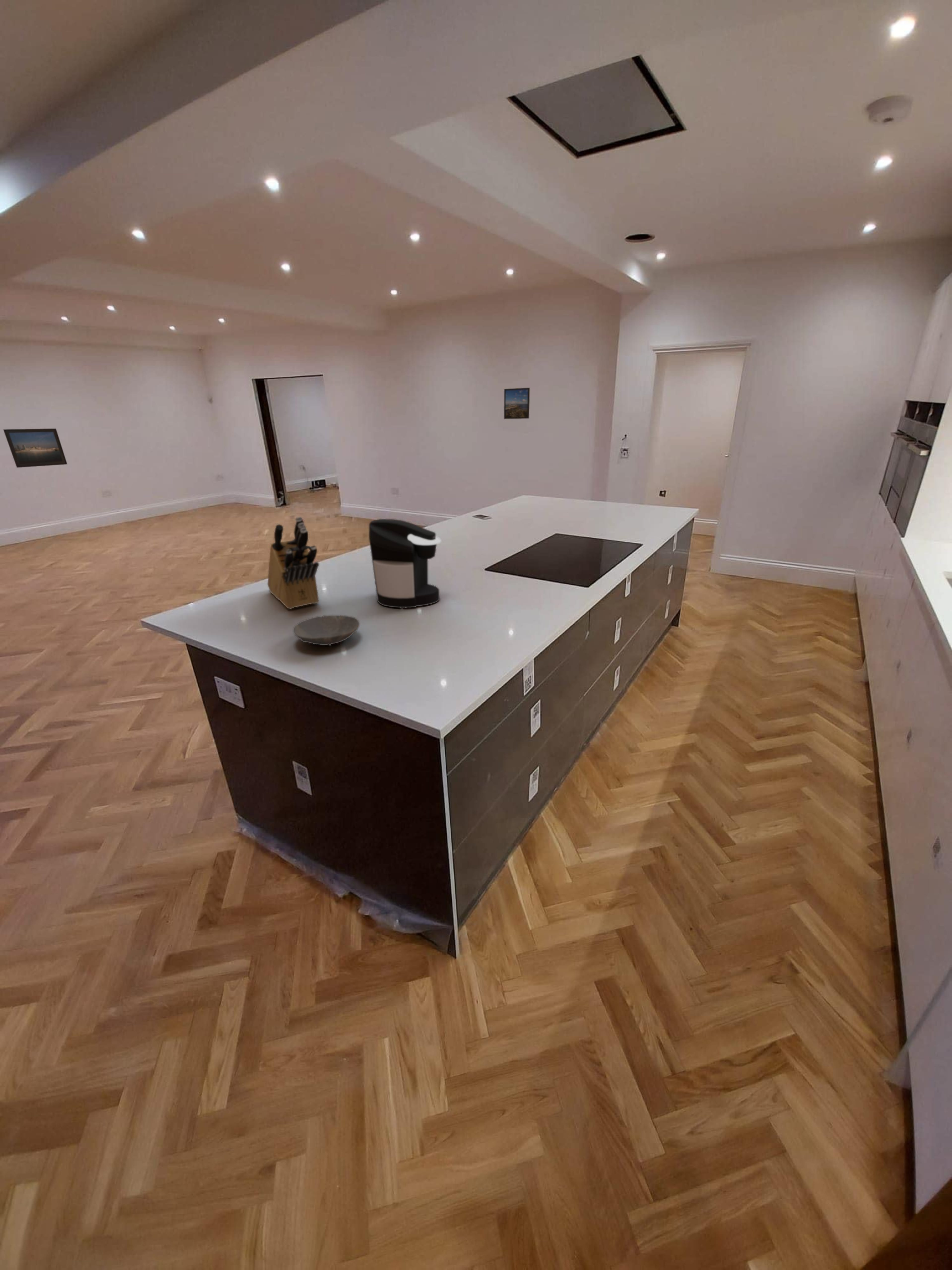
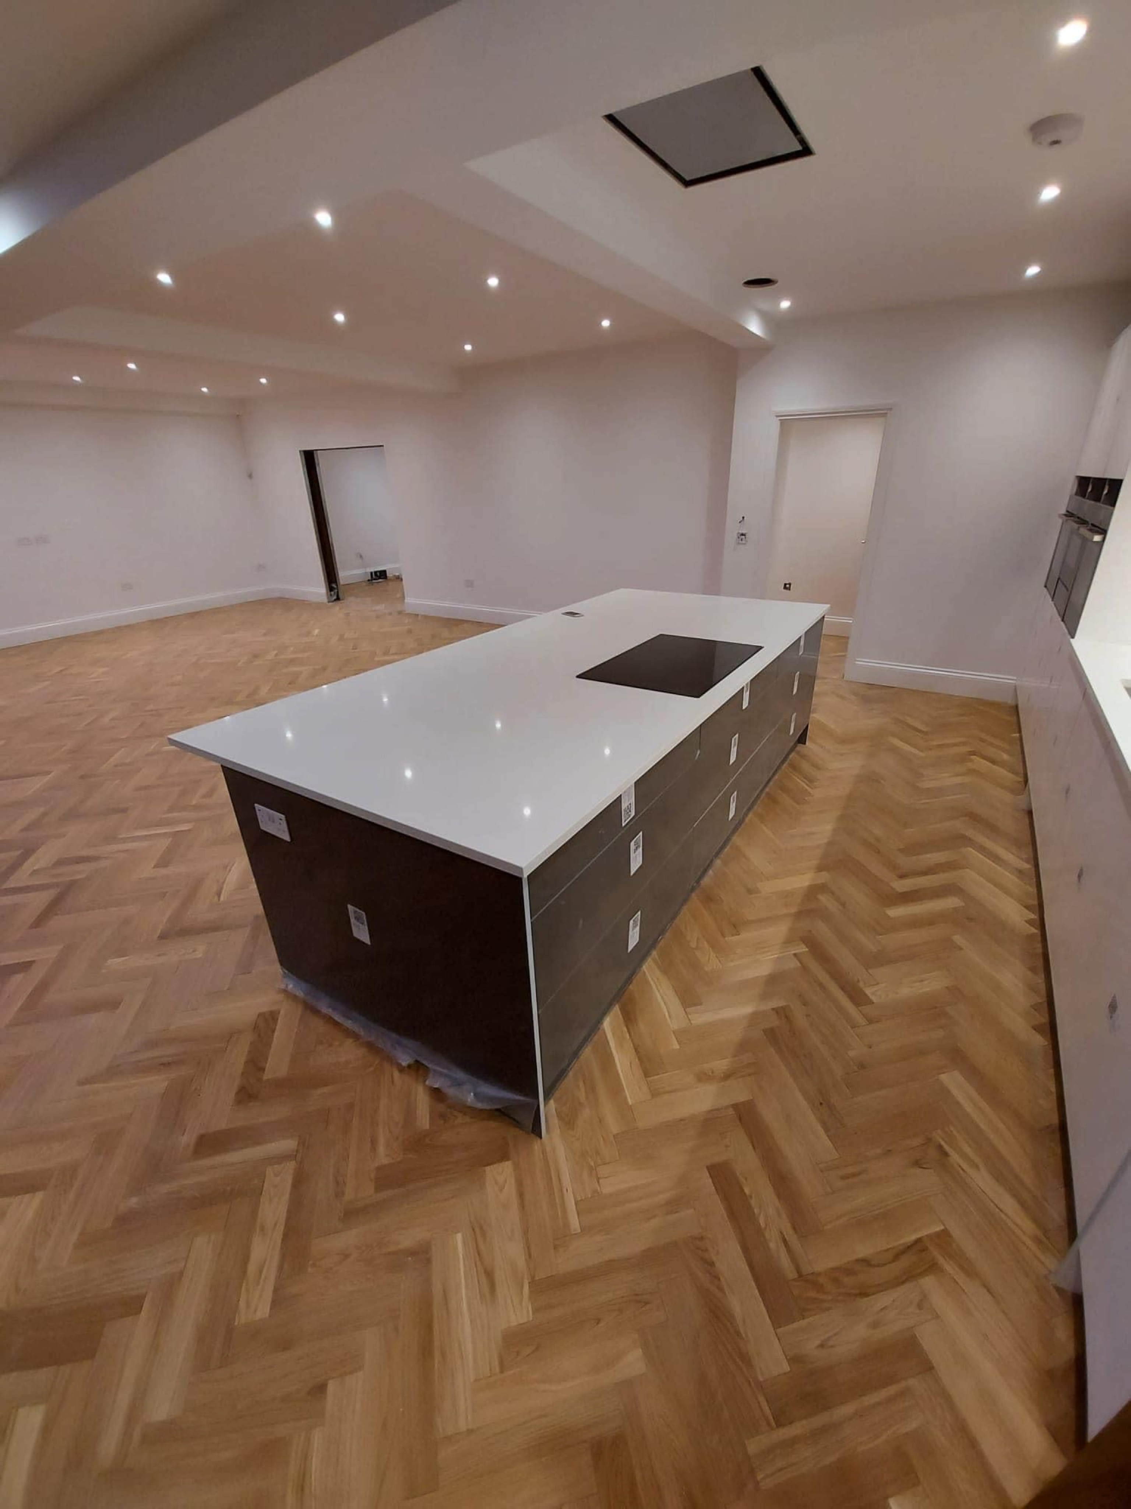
- bowl [293,615,360,646]
- knife block [267,516,320,609]
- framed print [504,387,530,420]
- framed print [3,428,68,468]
- coffee maker [368,518,441,608]
